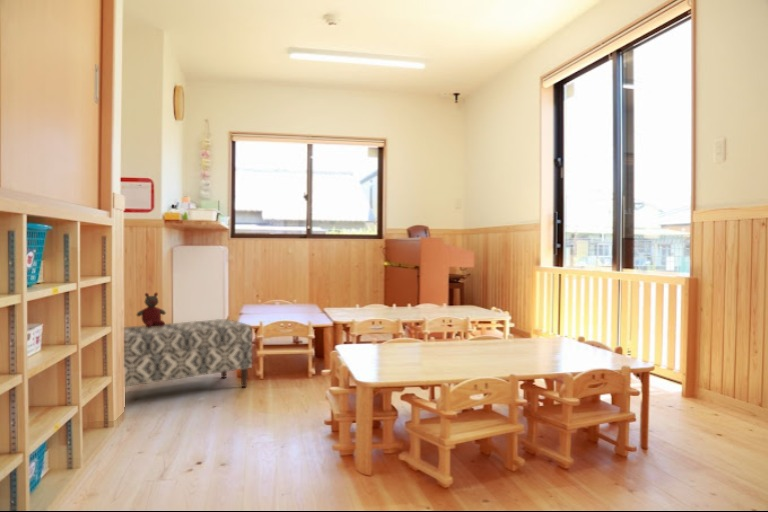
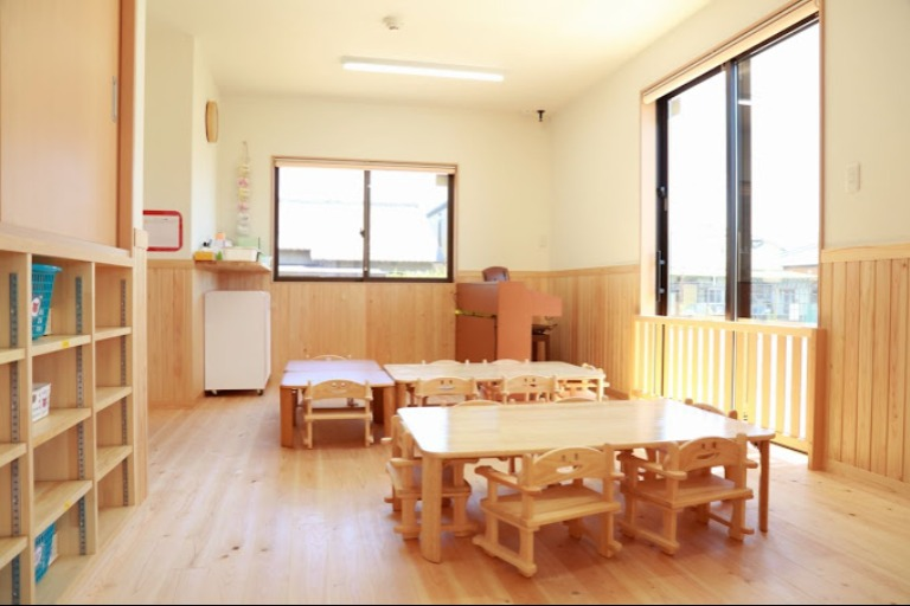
- stuffed bear [136,292,167,328]
- bench [123,318,253,388]
